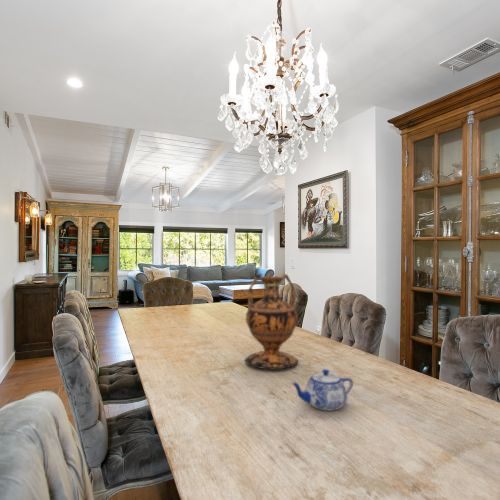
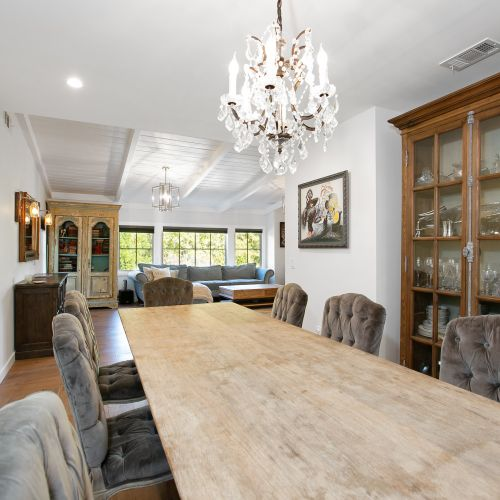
- teapot [290,368,354,412]
- vase [244,272,300,371]
